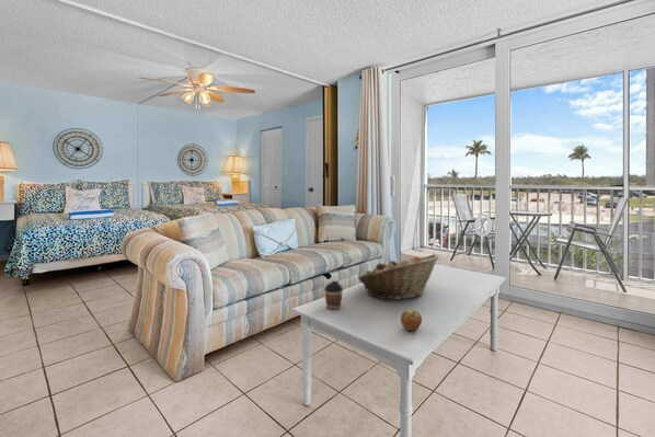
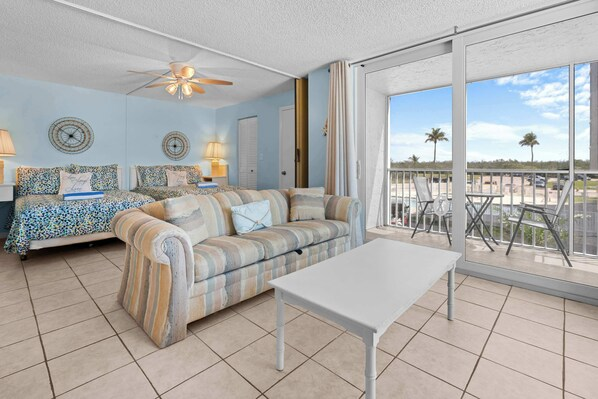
- coffee cup [323,280,344,310]
- fruit basket [357,253,440,300]
- apple [400,309,423,332]
